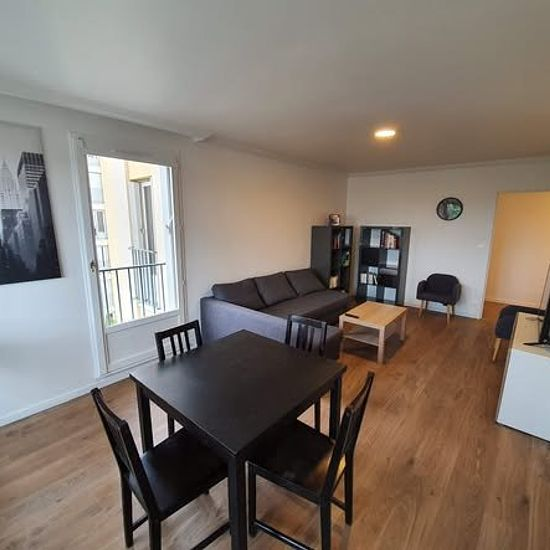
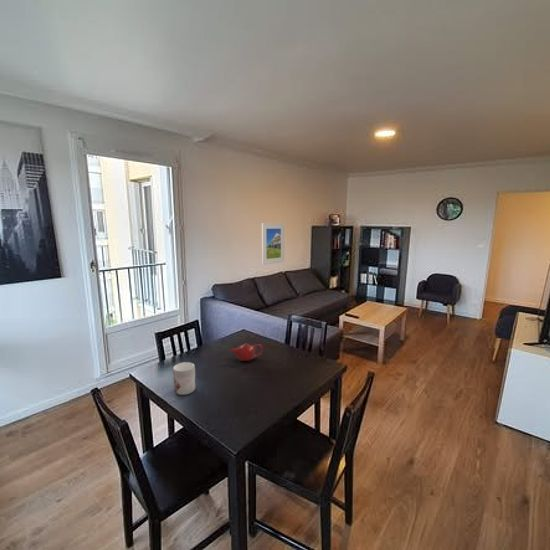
+ teapot [228,343,264,362]
+ mug [172,361,196,396]
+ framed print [261,222,285,266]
